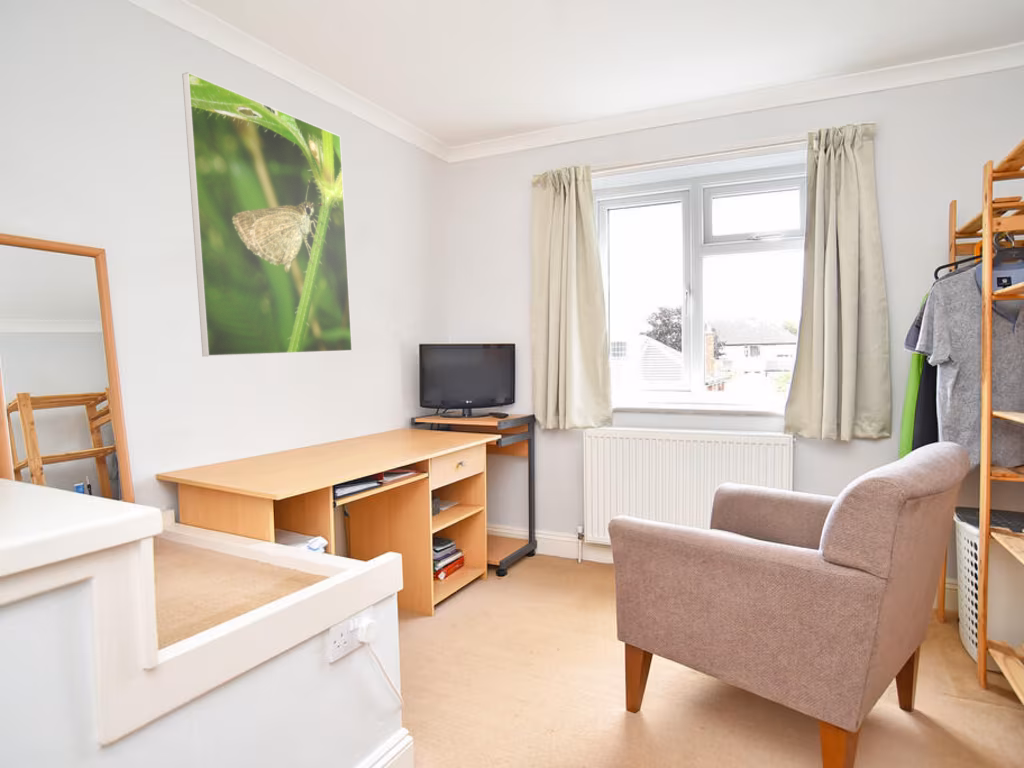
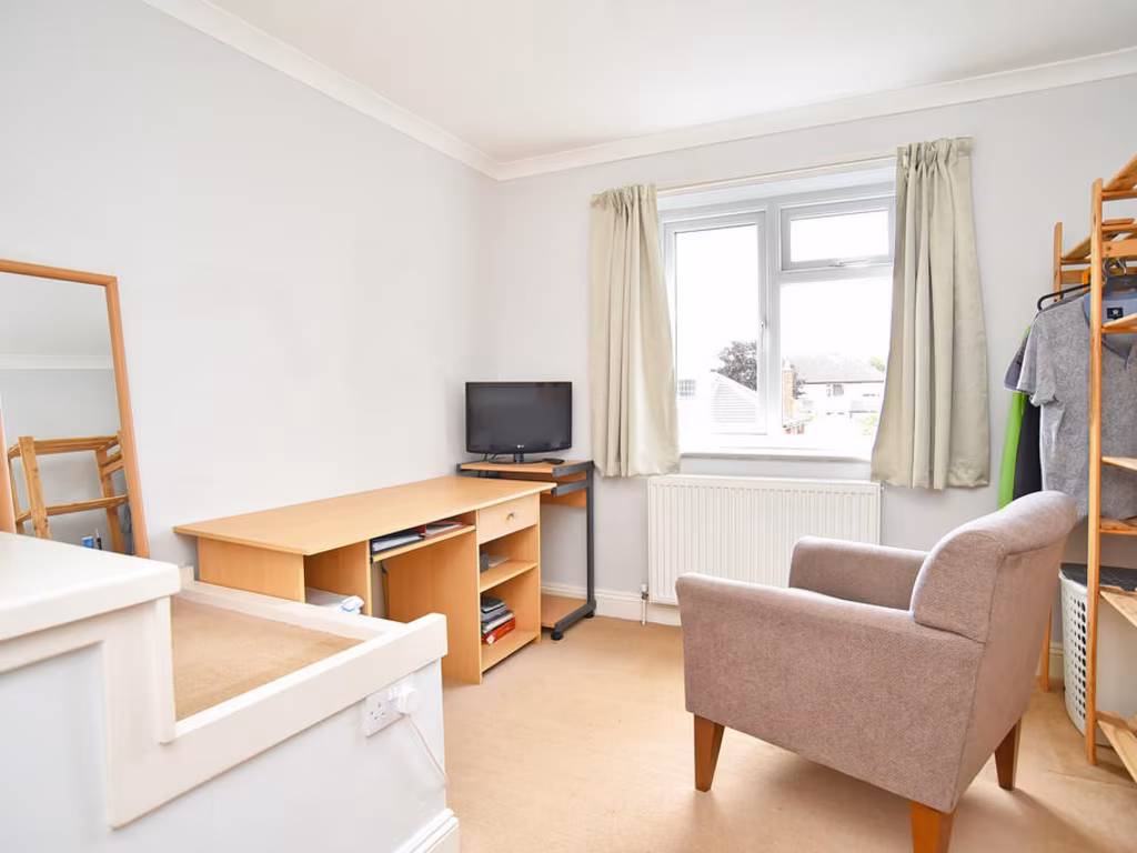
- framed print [181,71,353,358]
